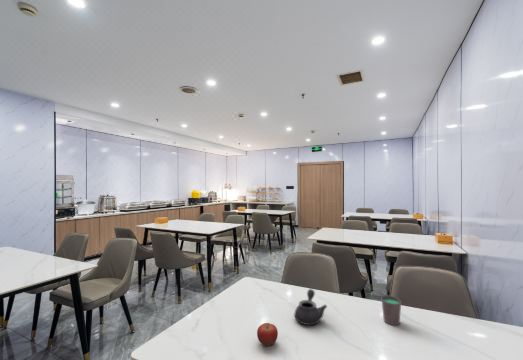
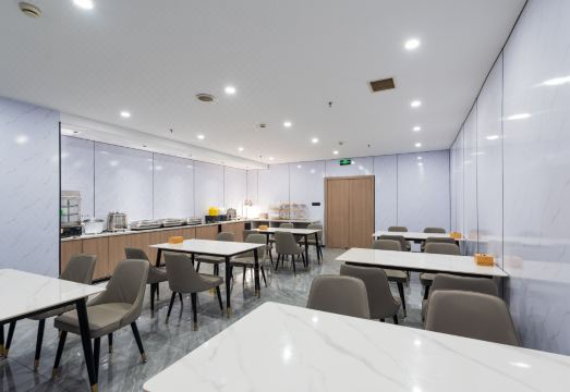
- cup [381,295,402,326]
- teapot [293,288,328,326]
- fruit [256,322,279,347]
